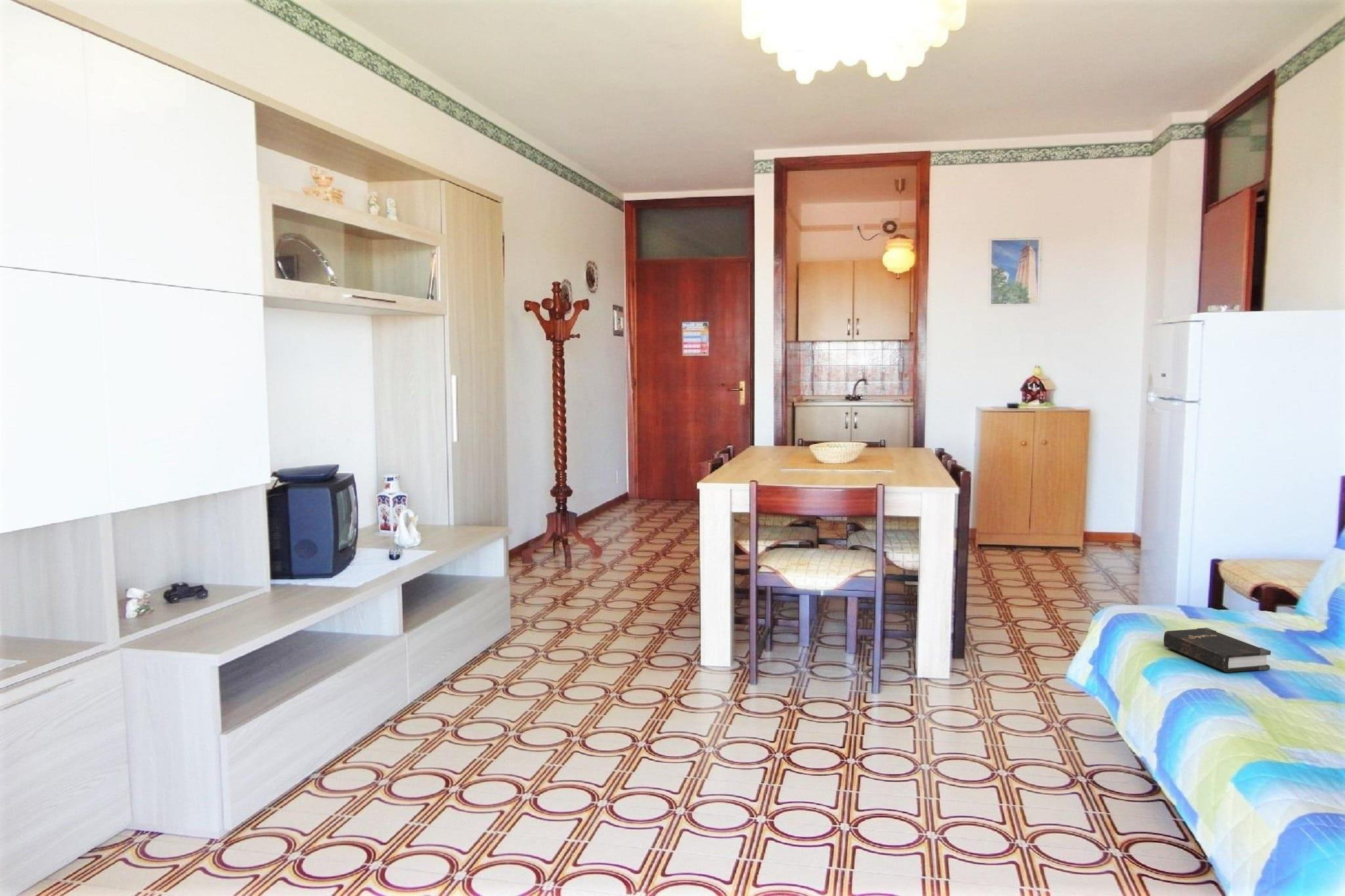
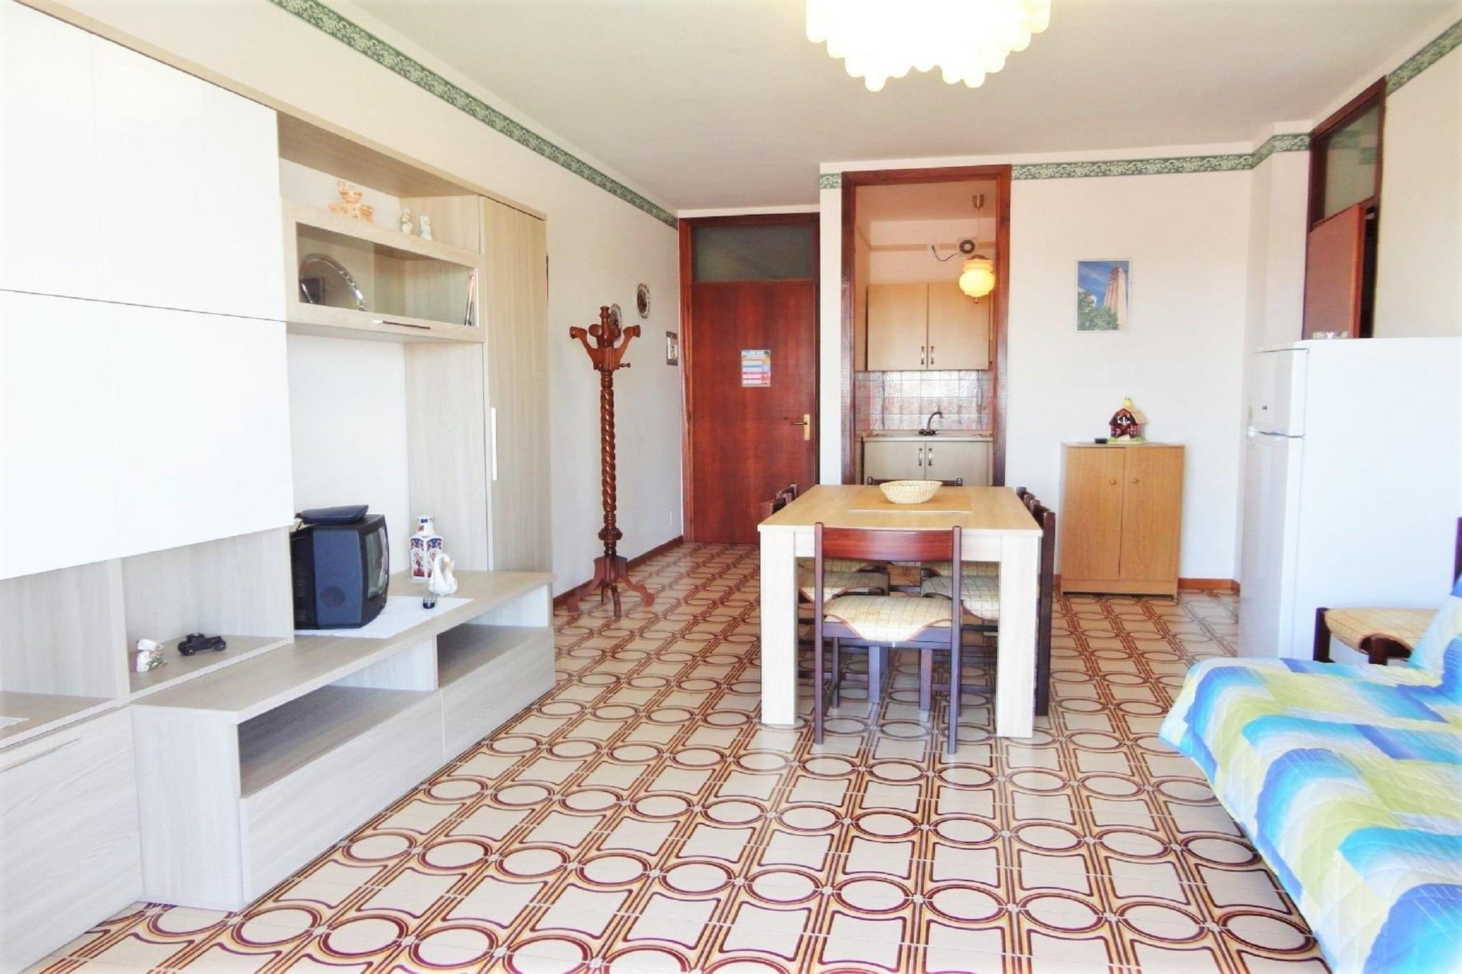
- hardback book [1163,627,1271,673]
